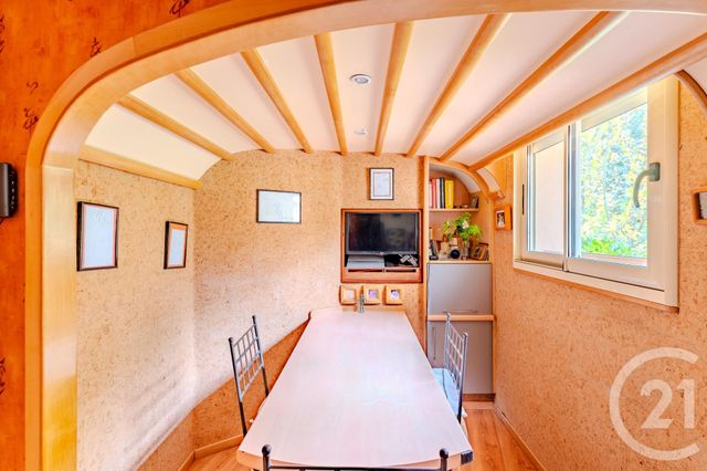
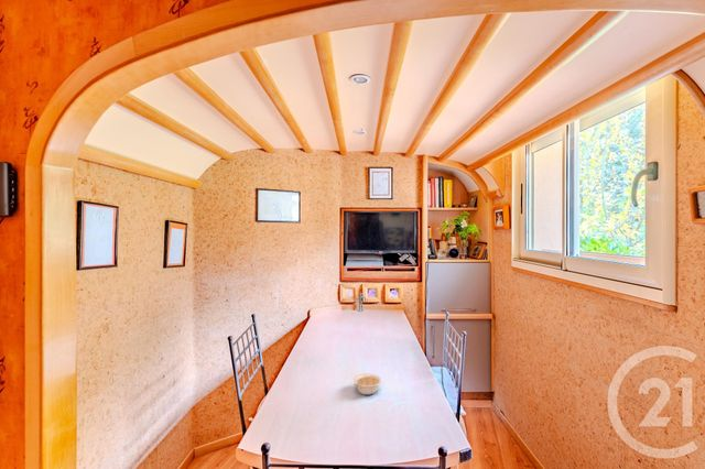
+ legume [352,372,382,396]
